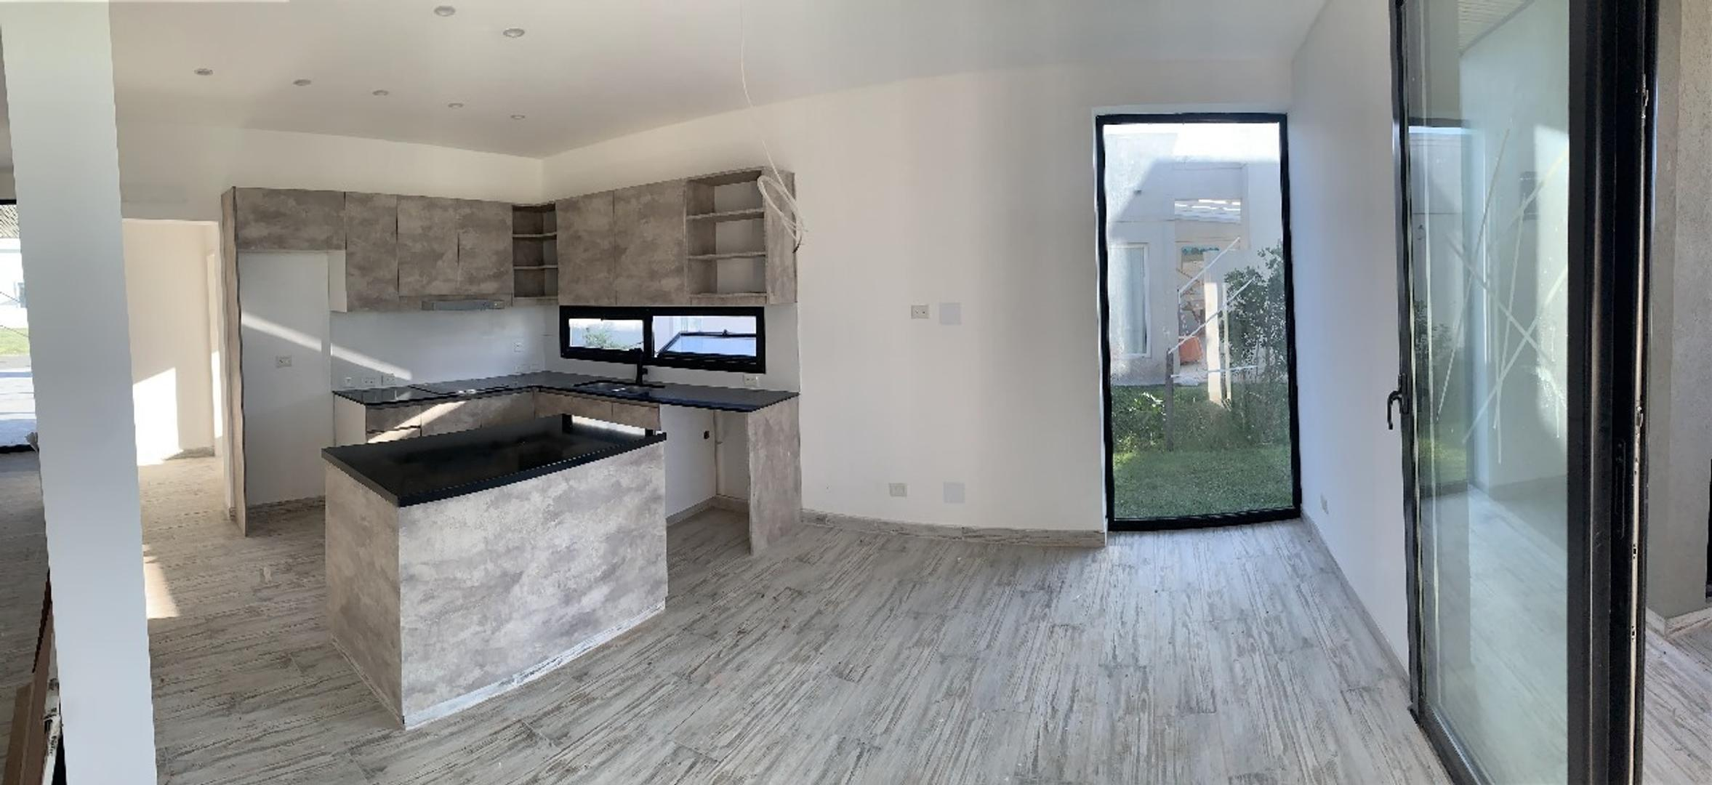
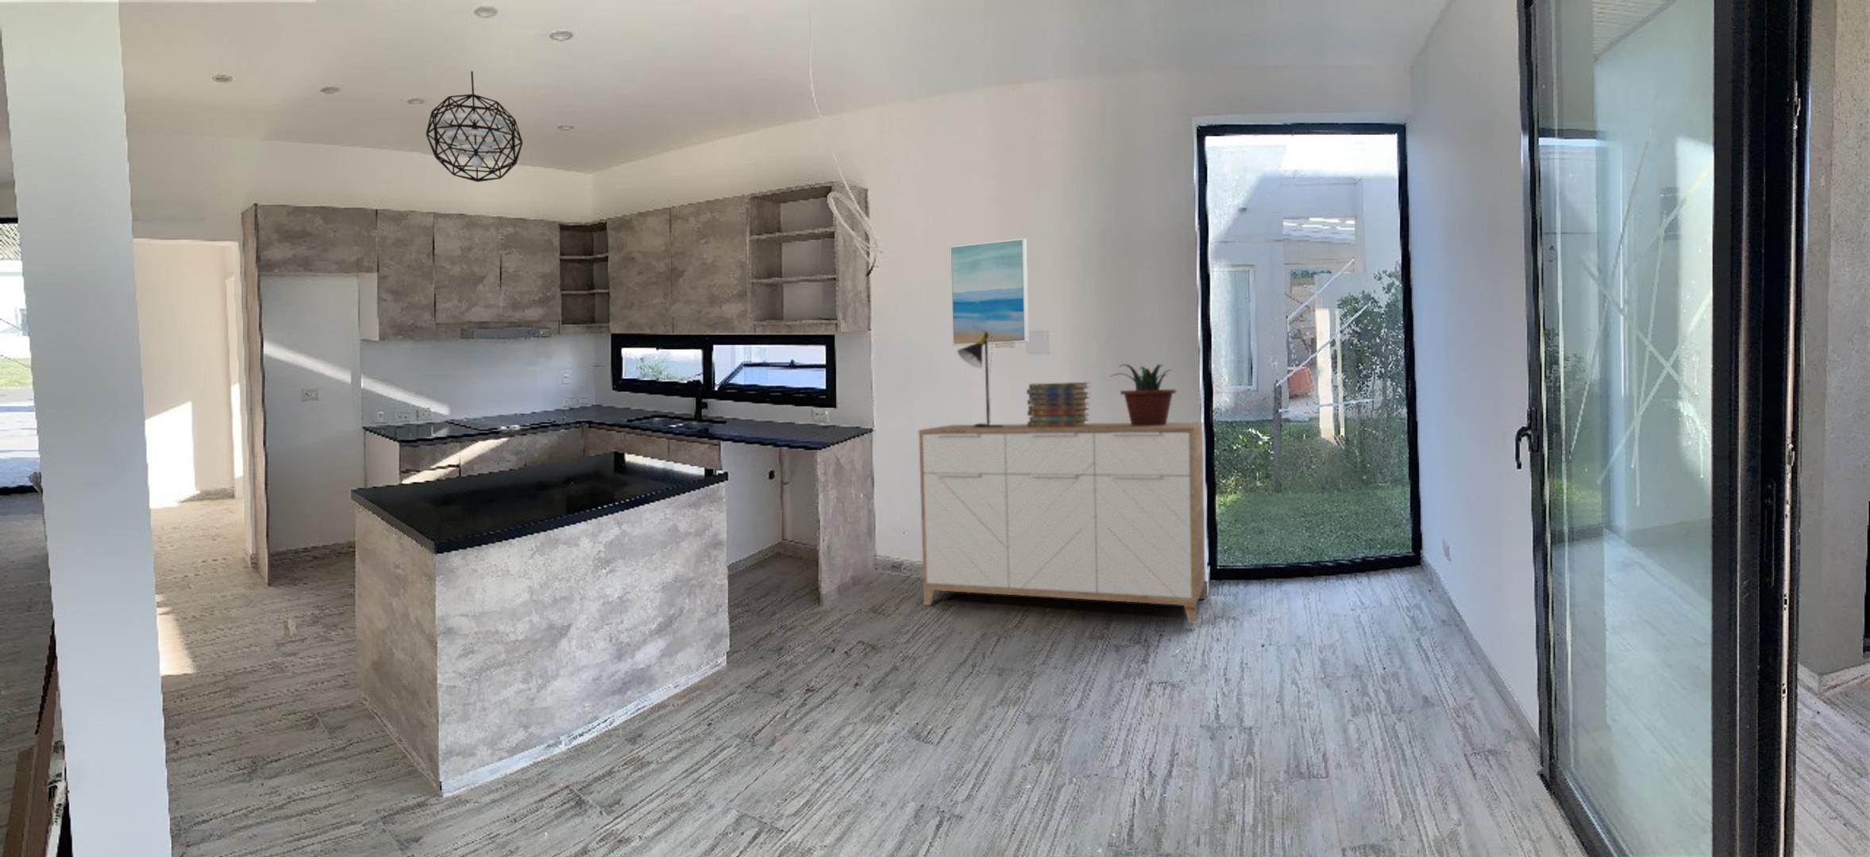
+ sideboard [918,422,1206,623]
+ table lamp [956,331,1003,428]
+ potted plant [1110,364,1177,427]
+ book stack [1026,381,1091,427]
+ wall art [949,237,1030,347]
+ pendant light [426,70,524,182]
